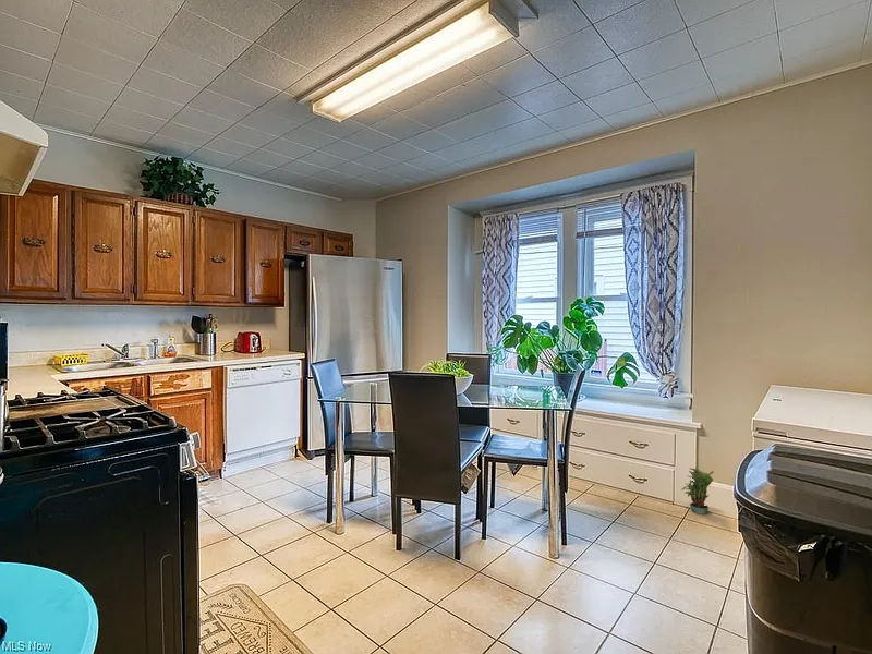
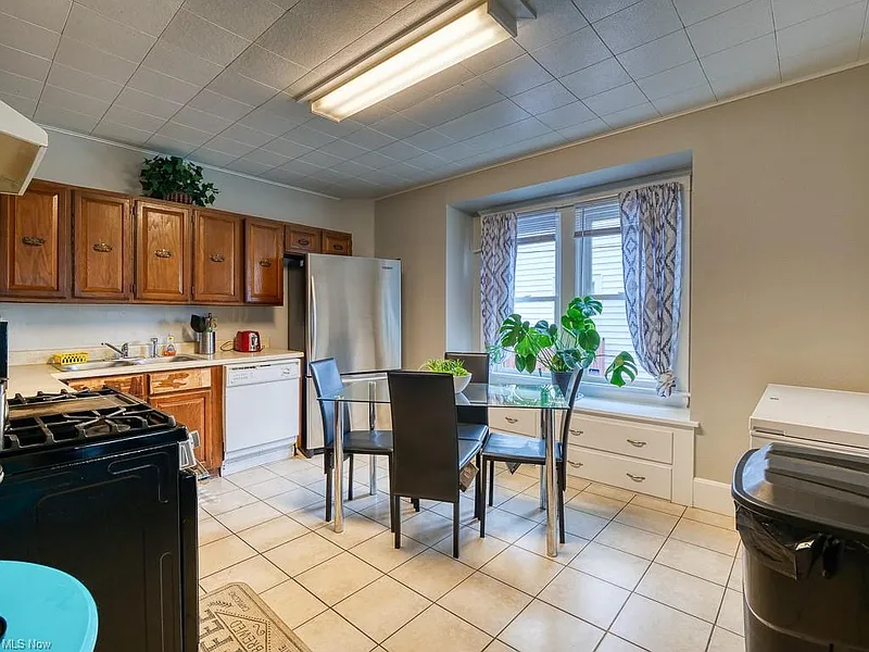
- potted plant [680,465,714,516]
